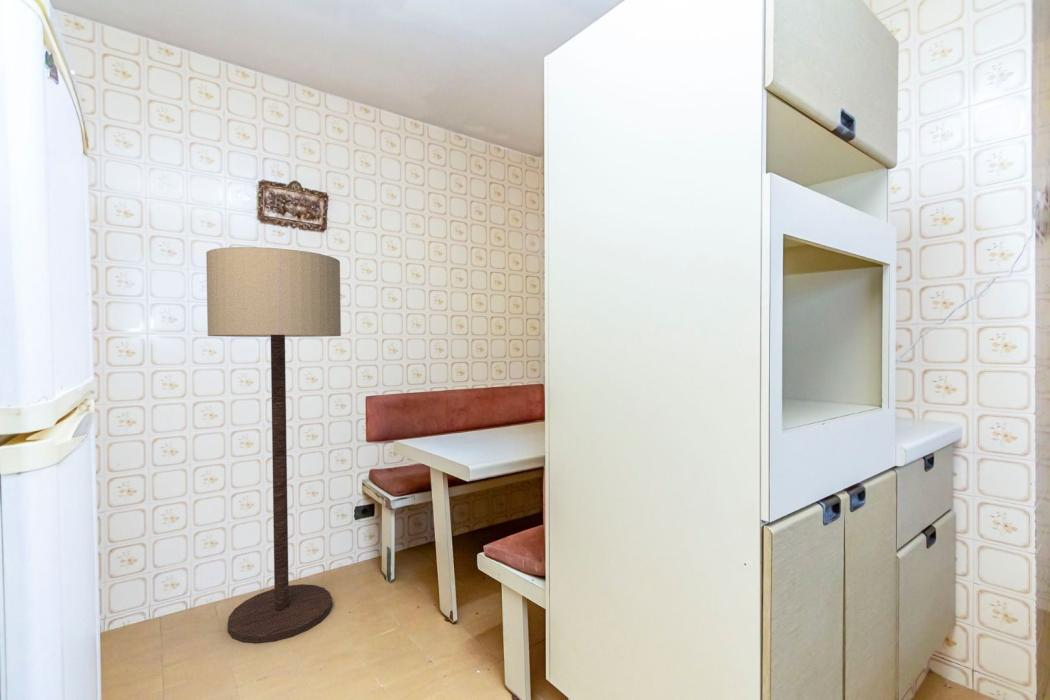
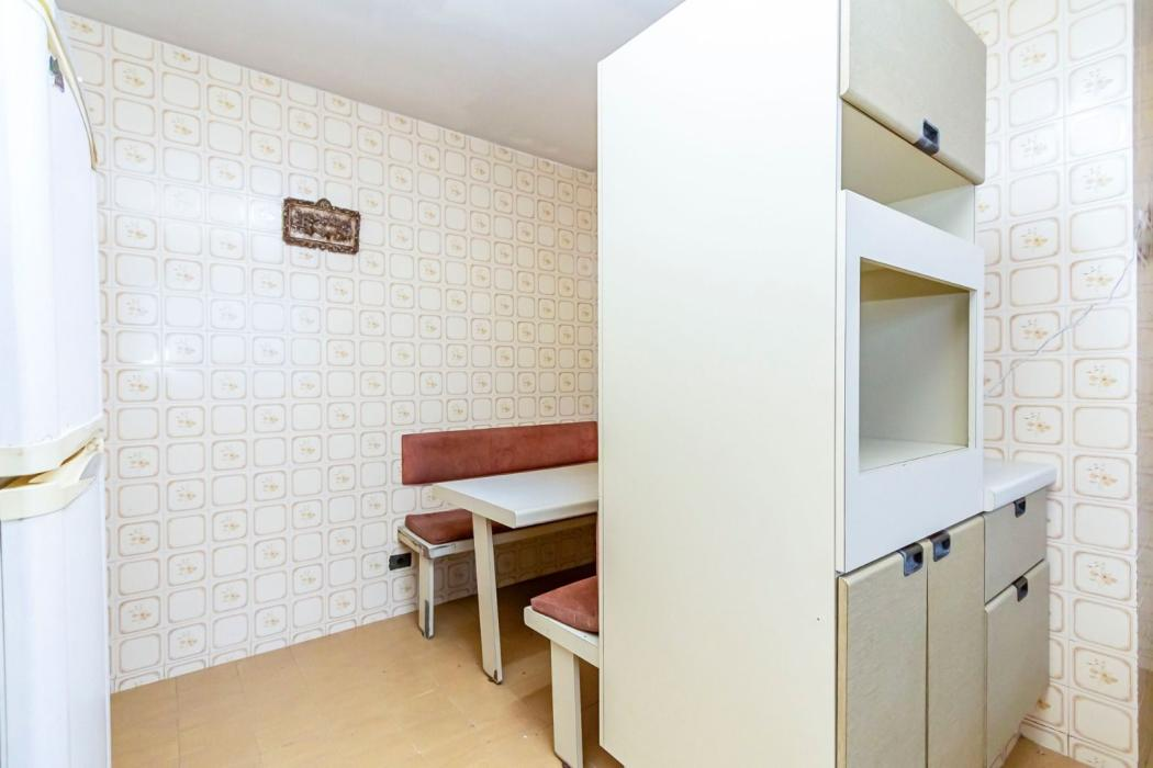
- floor lamp [205,246,342,645]
